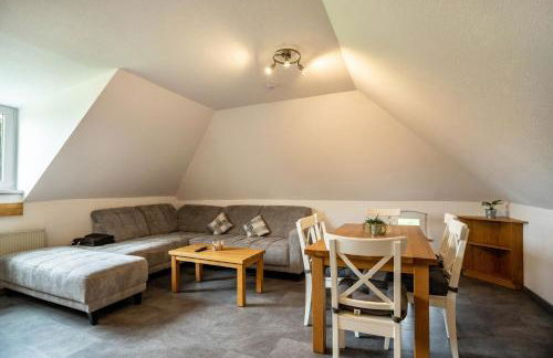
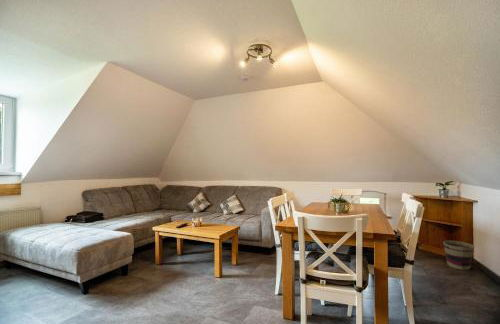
+ basket [442,240,475,271]
